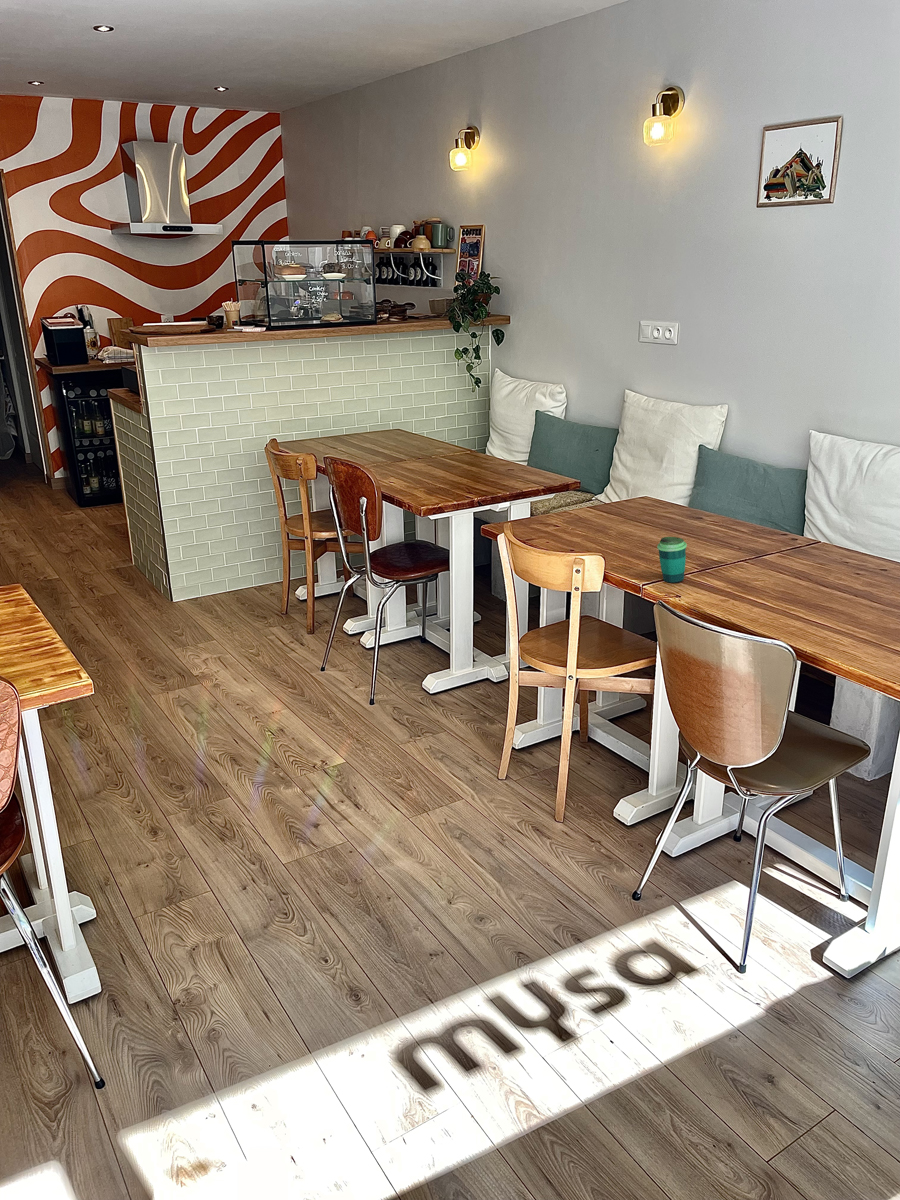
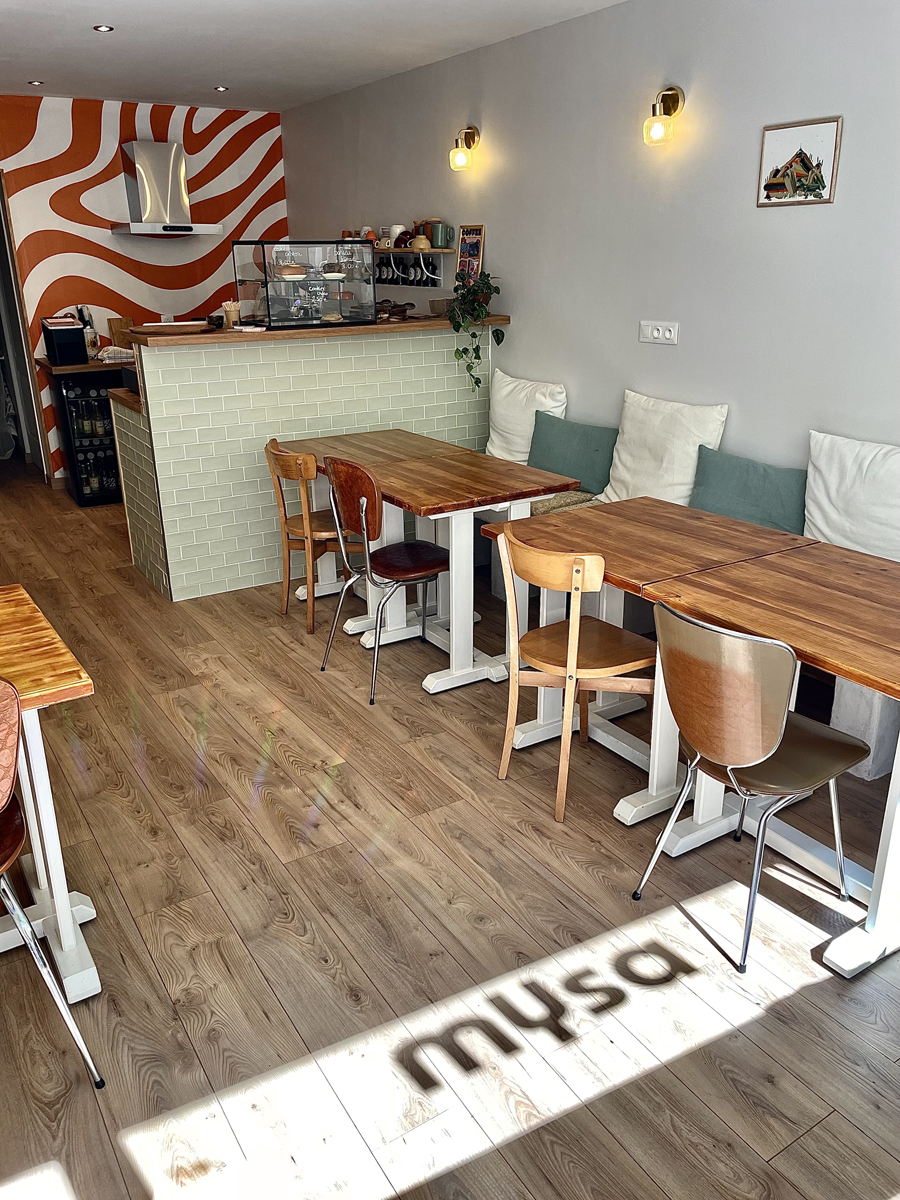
- cup [656,536,688,584]
